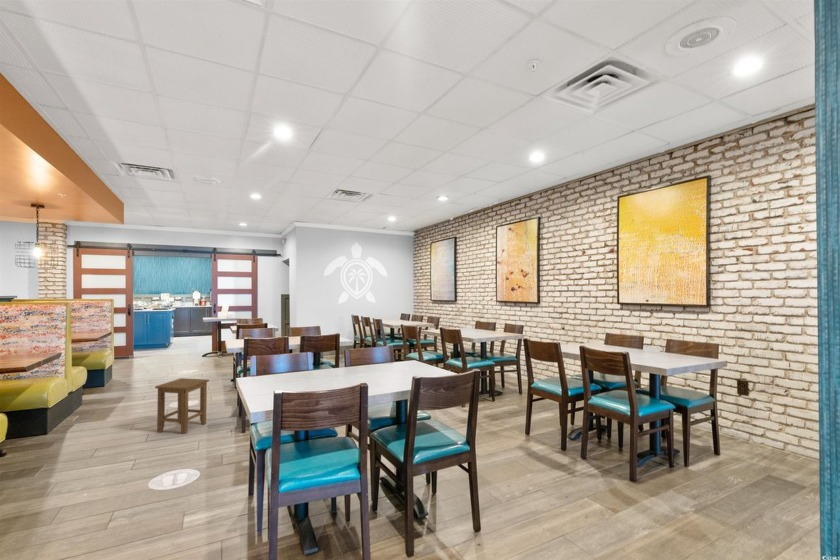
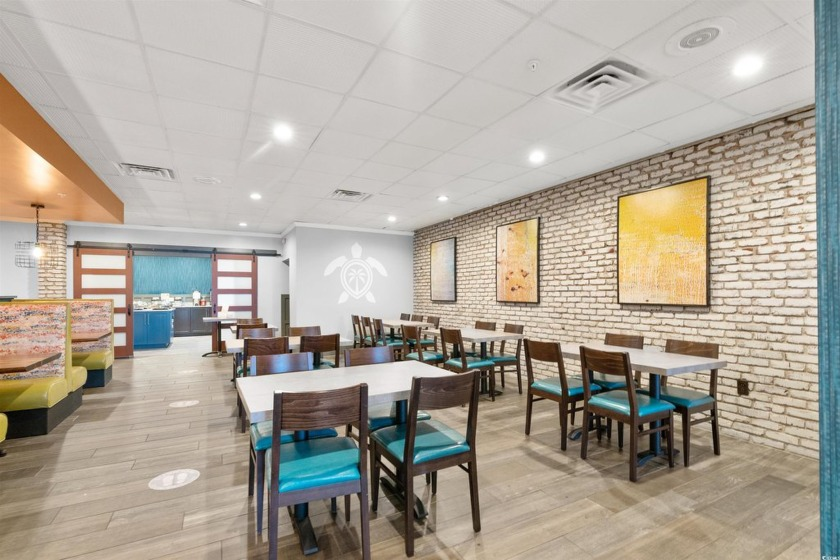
- stool [154,377,210,435]
